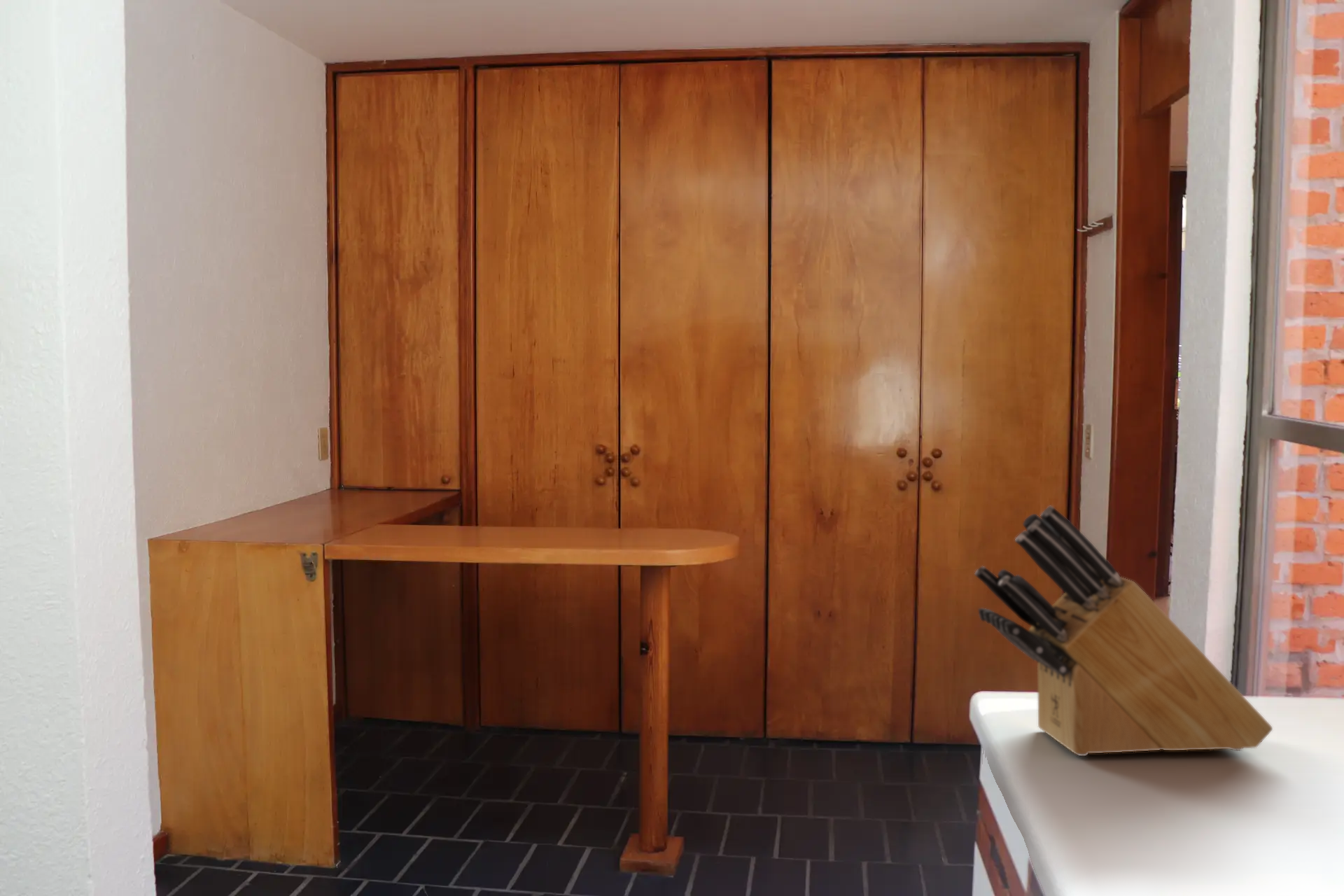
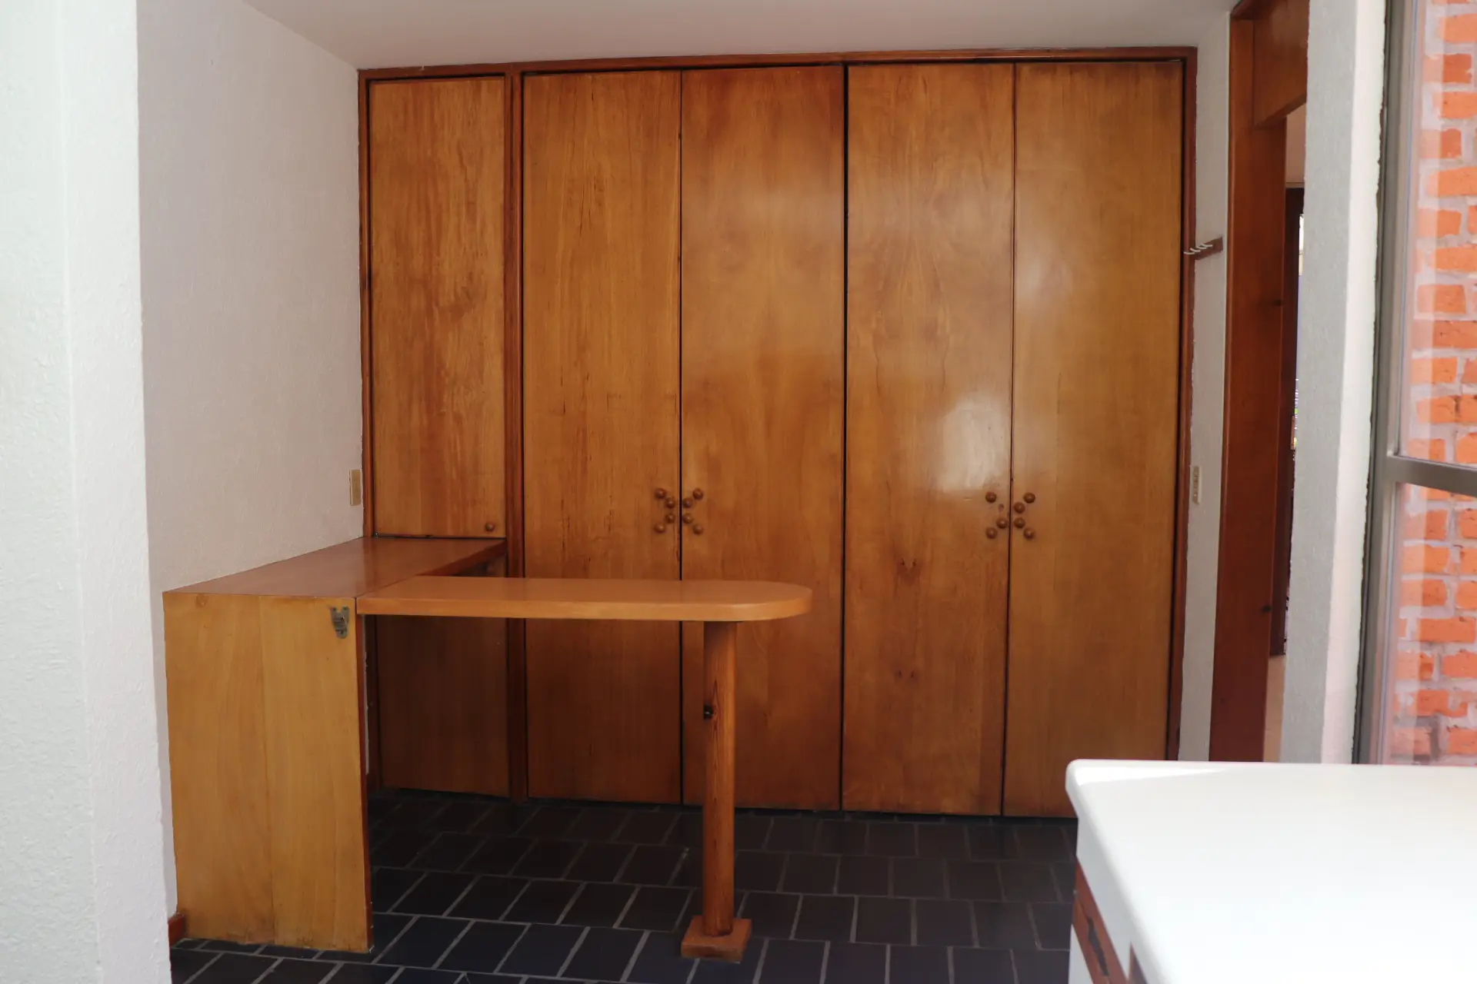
- knife block [974,505,1273,757]
